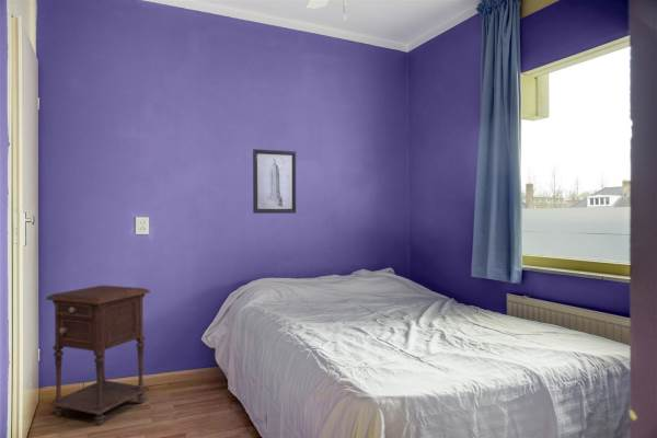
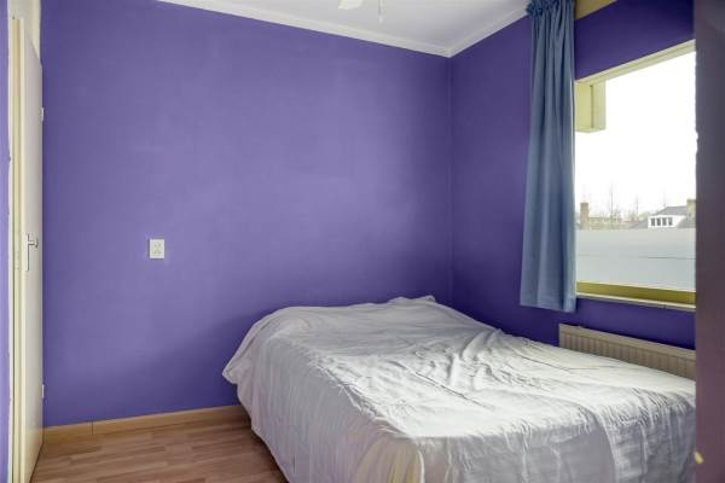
- wall art [252,148,297,215]
- nightstand [45,285,151,426]
